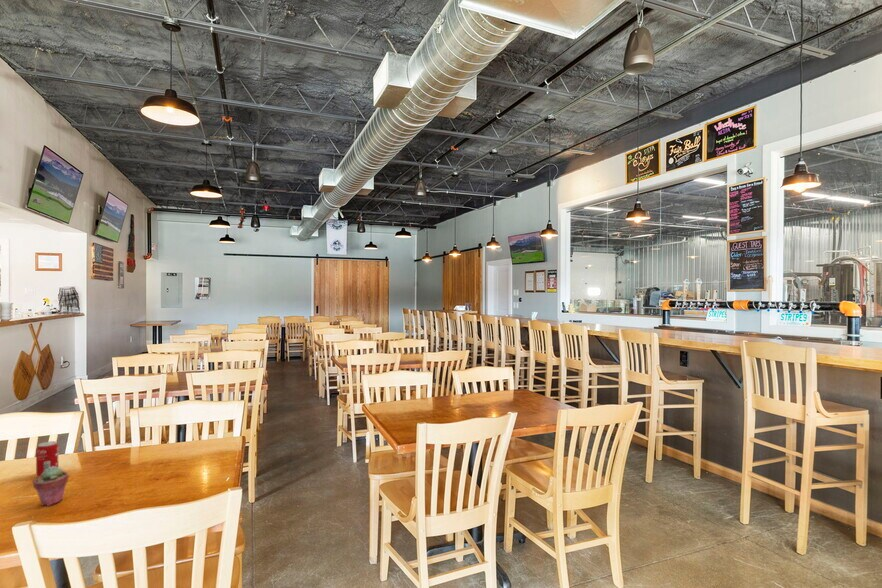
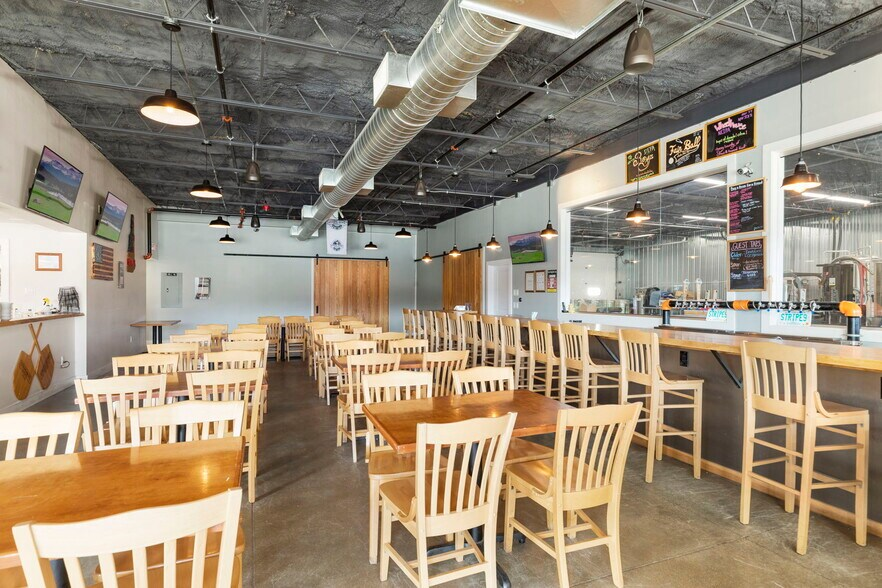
- potted succulent [32,466,70,507]
- beverage can [35,440,59,477]
